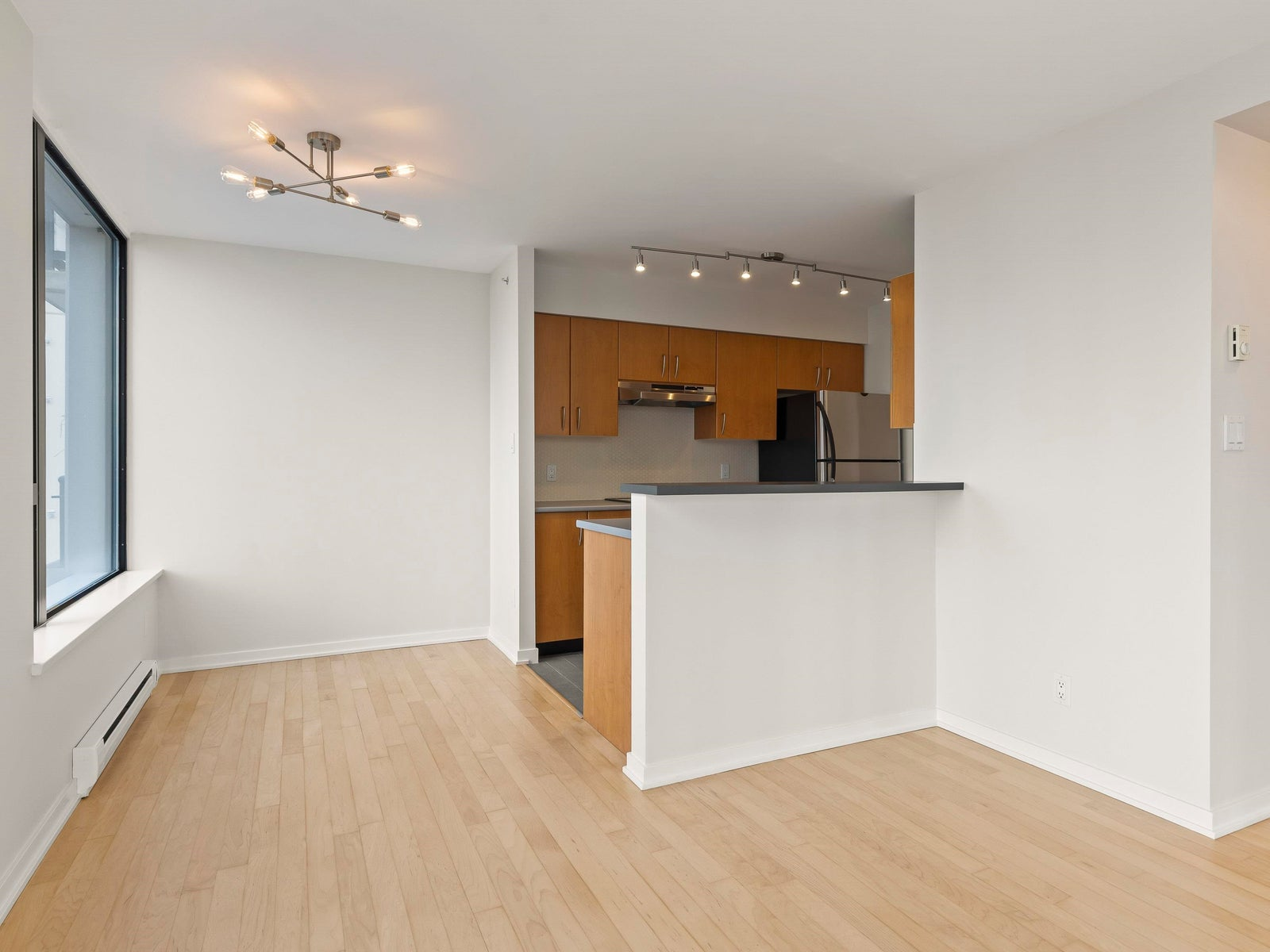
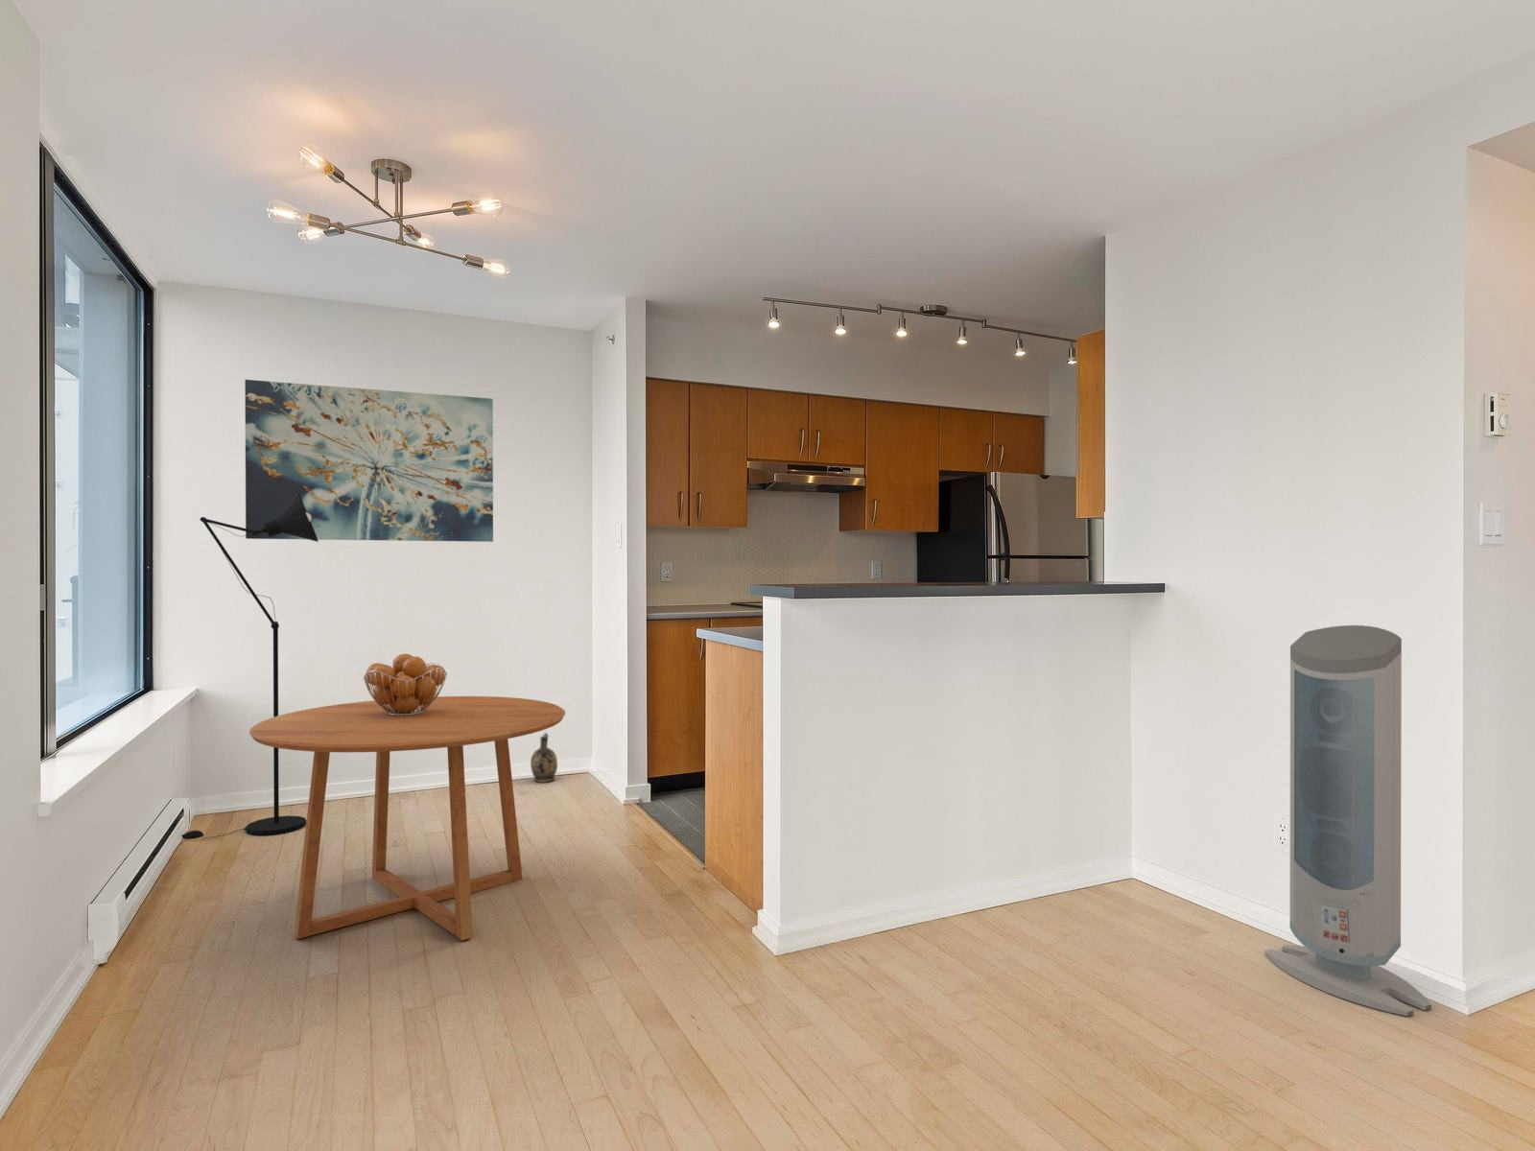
+ floor lamp [179,492,319,843]
+ air purifier [1264,624,1432,1017]
+ dining table [249,695,566,941]
+ ceramic jug [529,731,558,783]
+ wall art [244,378,494,543]
+ fruit basket [363,653,448,716]
